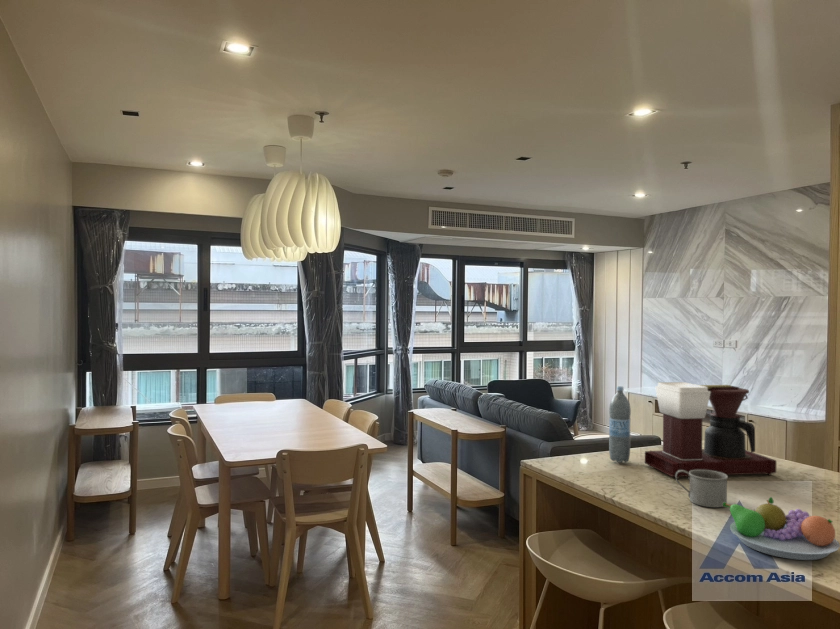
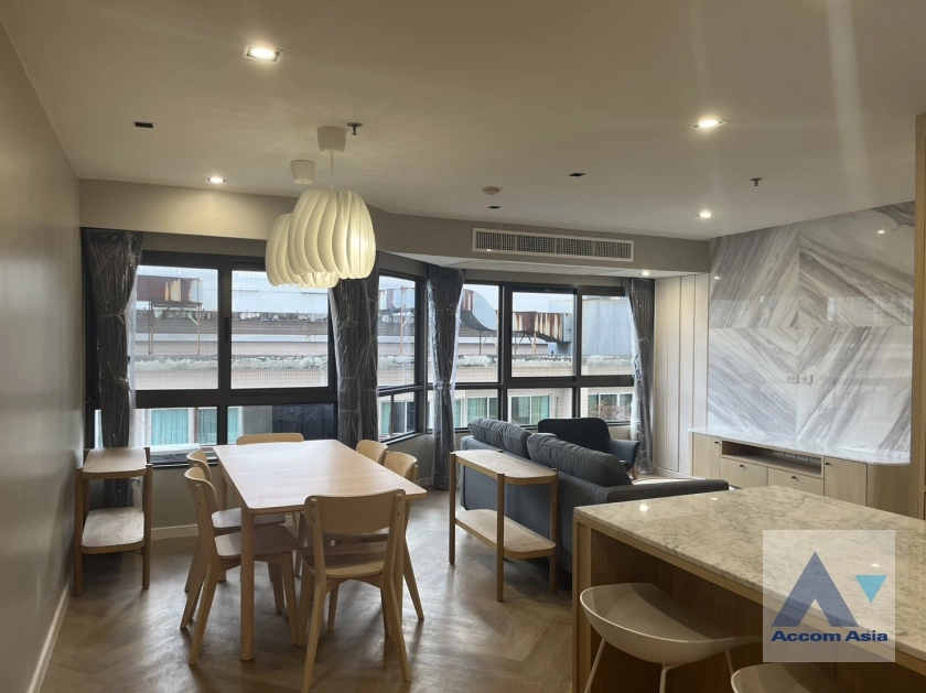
- fruit bowl [723,496,840,561]
- water bottle [608,385,632,464]
- coffee maker [644,381,777,480]
- mug [675,470,729,509]
